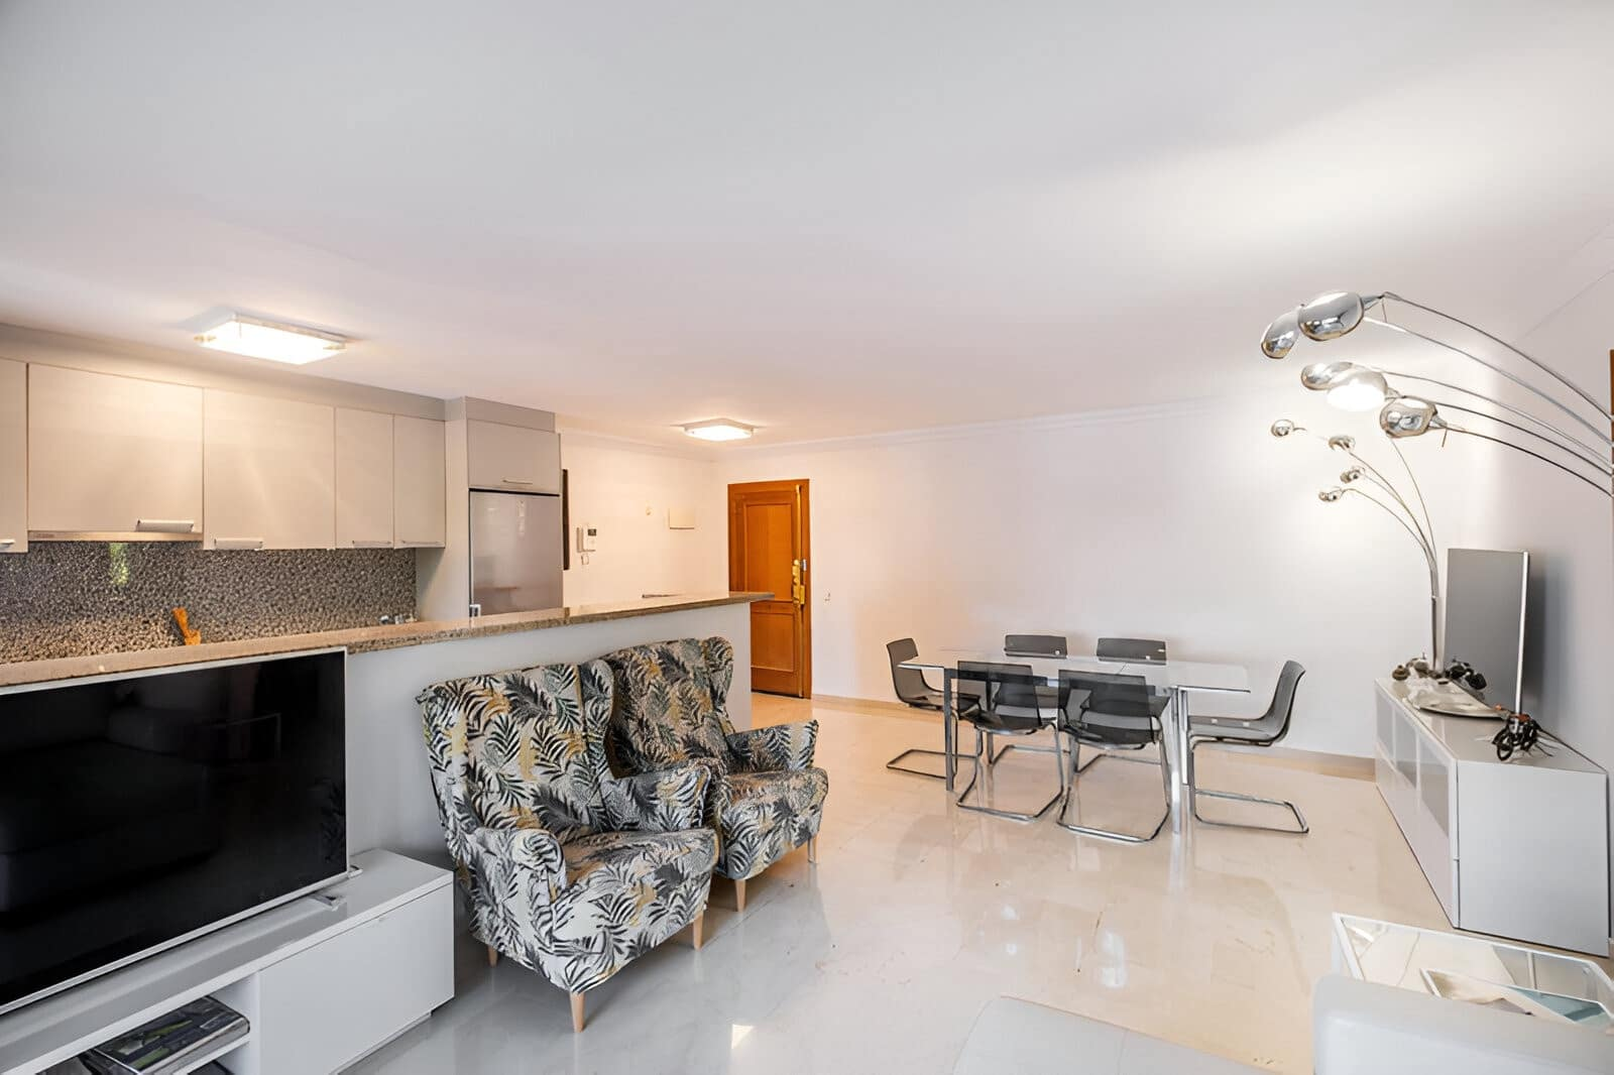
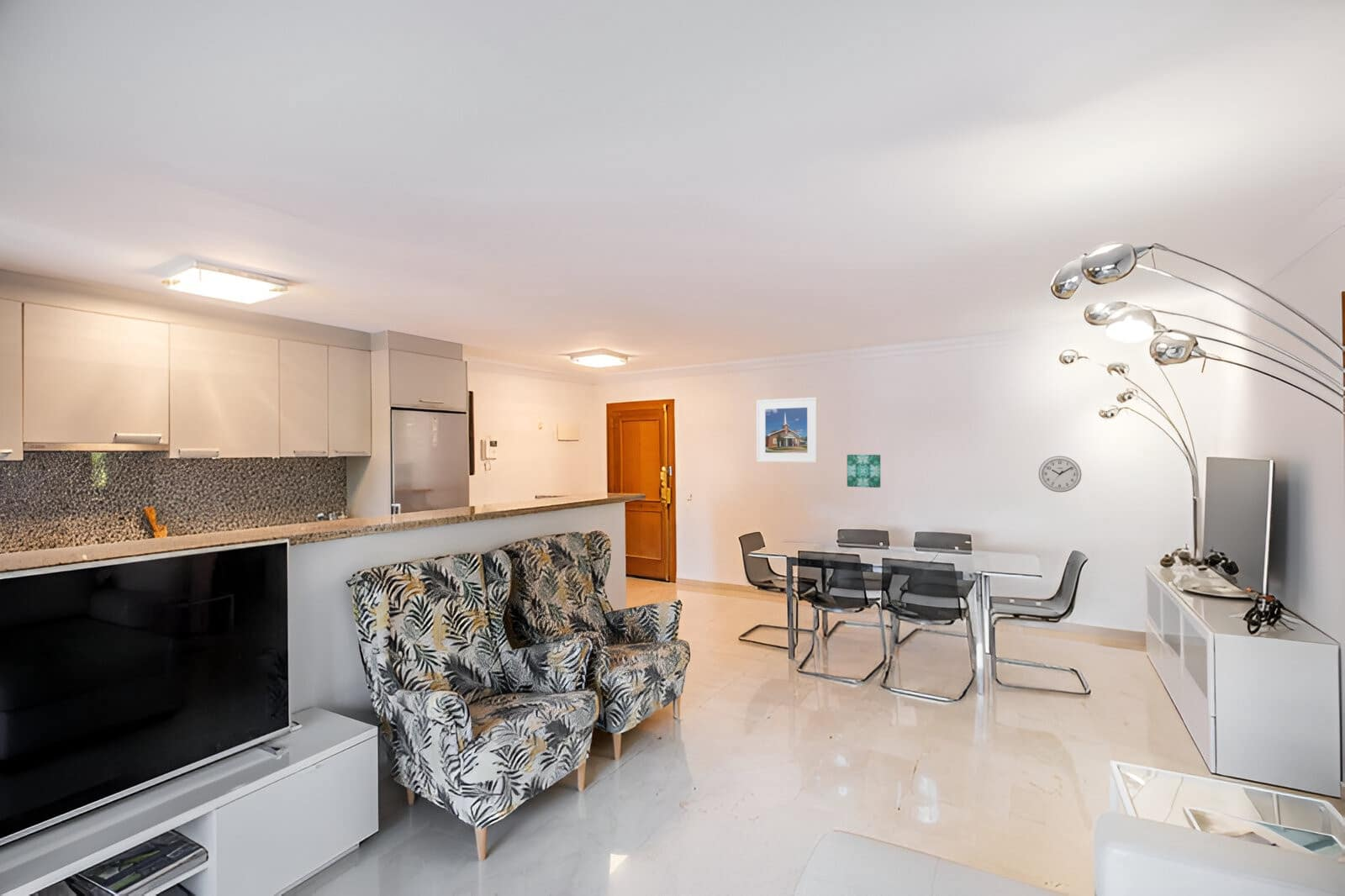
+ wall clock [1037,455,1083,493]
+ wall art [847,454,881,488]
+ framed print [756,397,818,463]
